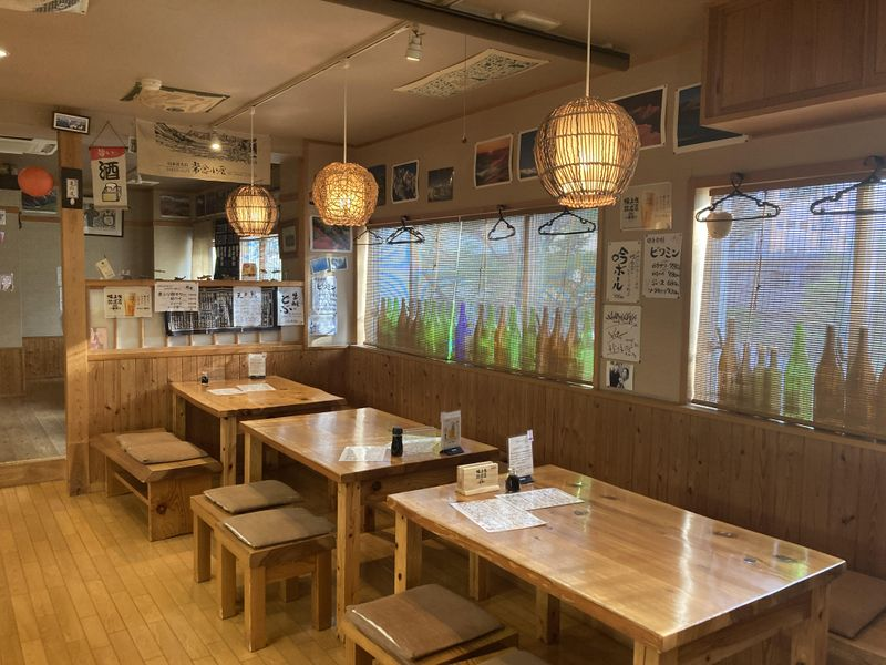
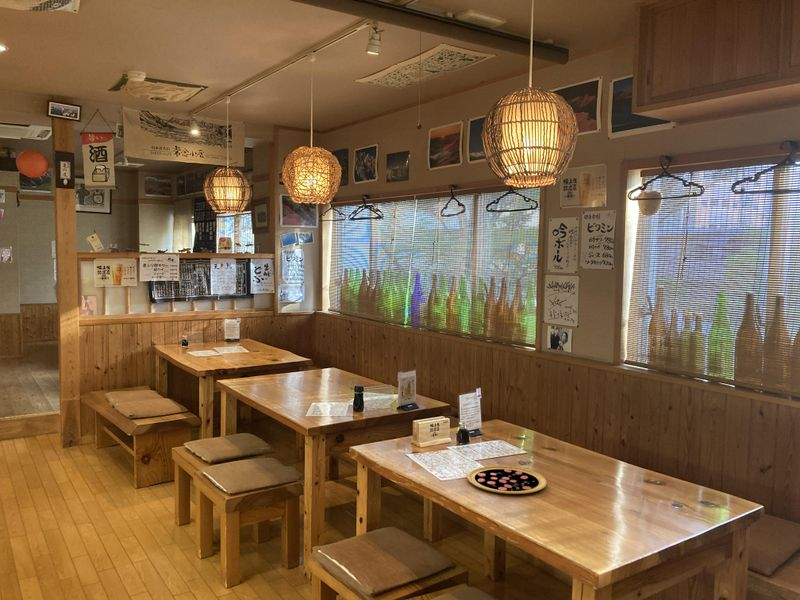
+ pizza [466,465,548,495]
